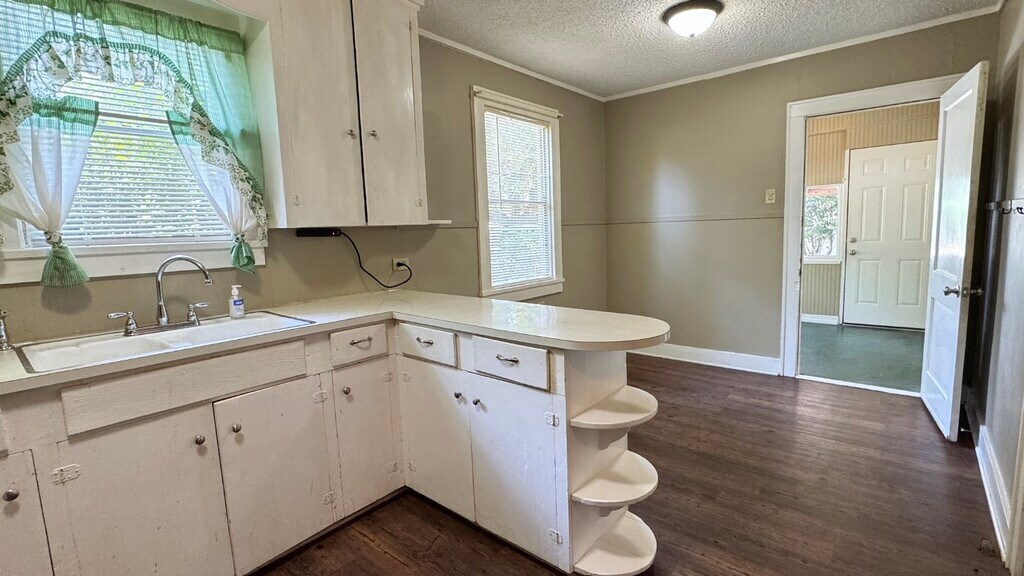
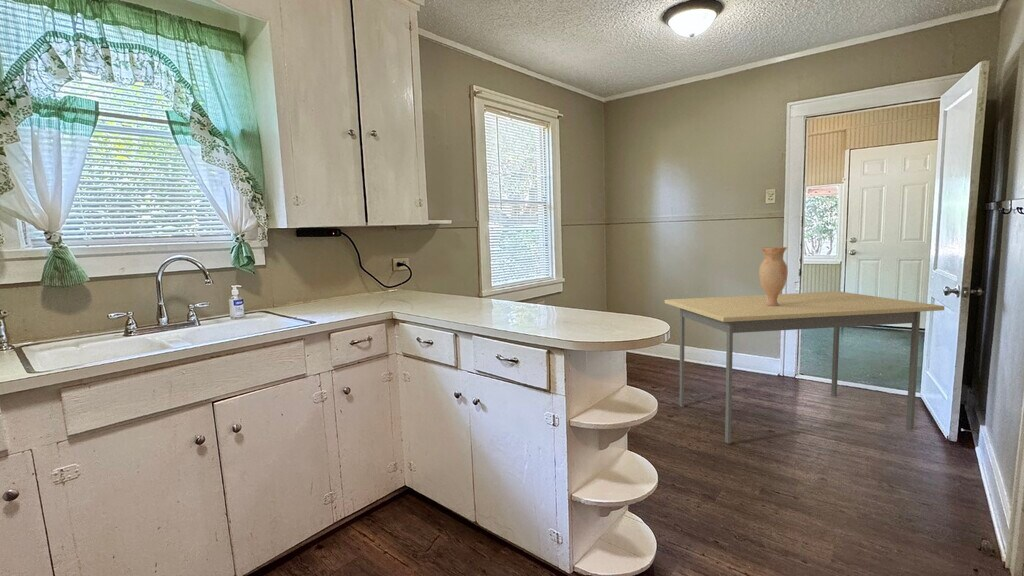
+ vase [758,246,789,306]
+ dining table [664,290,946,444]
